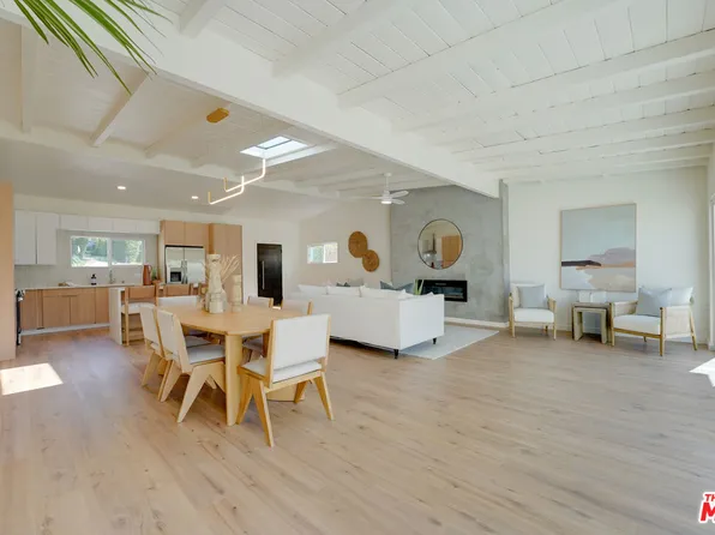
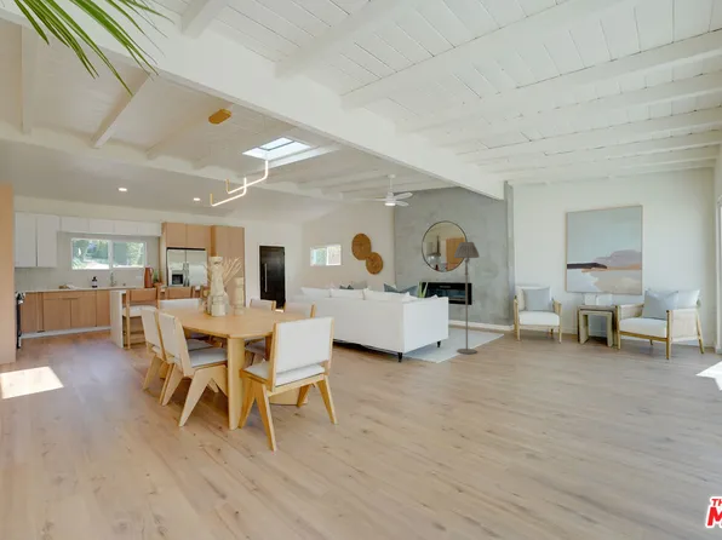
+ floor lamp [453,241,481,355]
